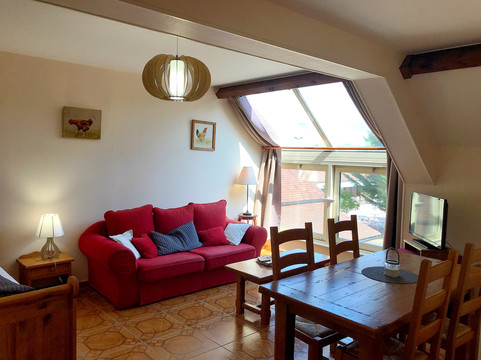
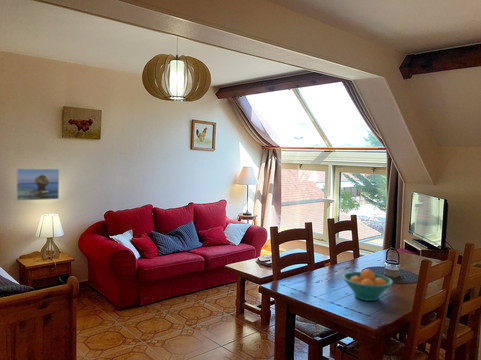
+ fruit bowl [341,268,394,302]
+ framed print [15,168,60,202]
